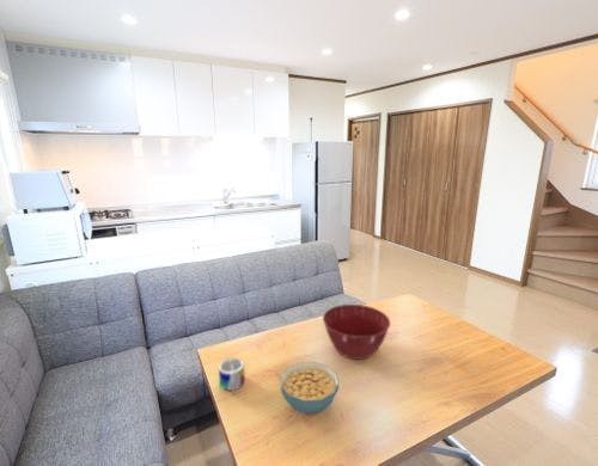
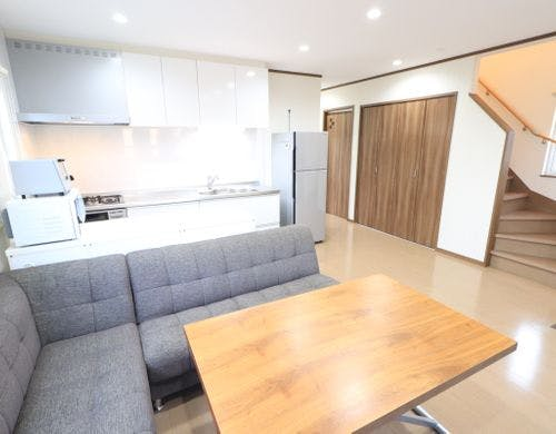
- cereal bowl [280,361,340,415]
- mixing bowl [322,303,391,361]
- mug [218,357,246,394]
